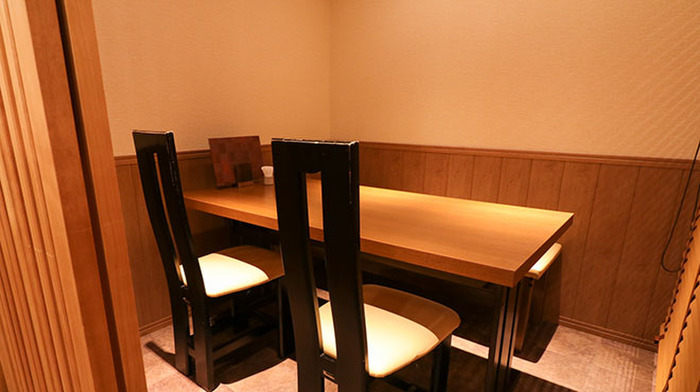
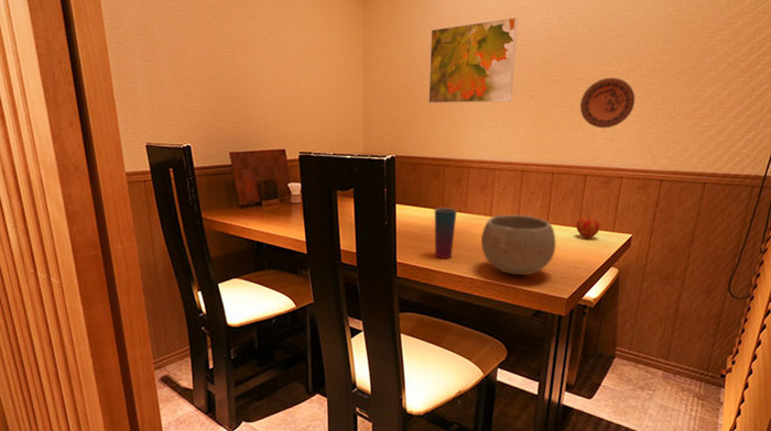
+ bowl [480,213,556,276]
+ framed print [427,16,519,104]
+ decorative plate [579,77,636,129]
+ apple [575,217,600,239]
+ cup [434,207,458,259]
